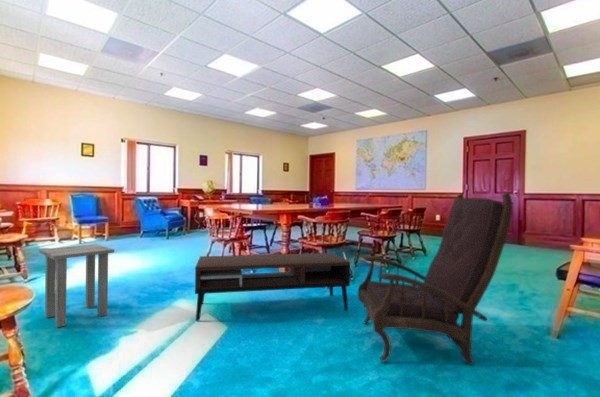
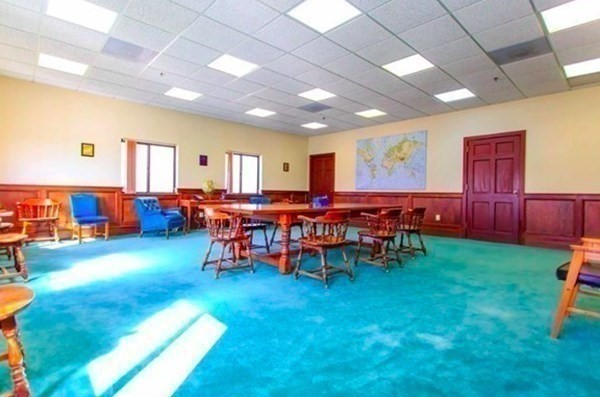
- side table [38,243,115,328]
- armchair [357,191,513,366]
- coffee table [194,252,351,322]
